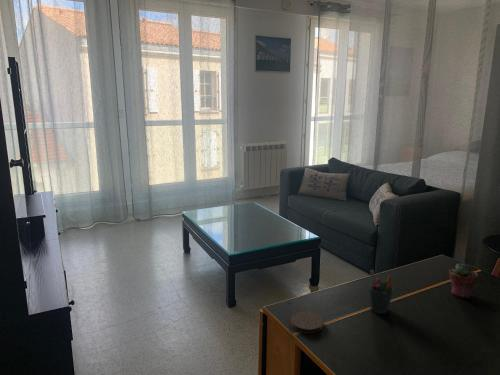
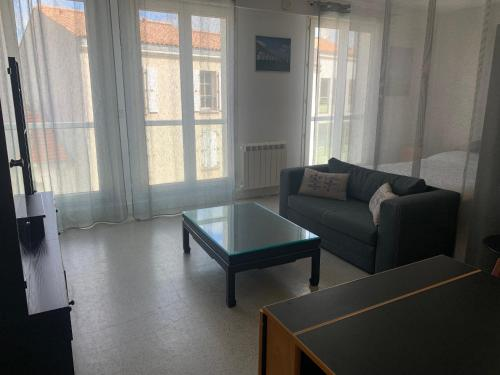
- pen holder [368,269,395,315]
- coaster [290,310,324,335]
- potted succulent [448,262,479,299]
